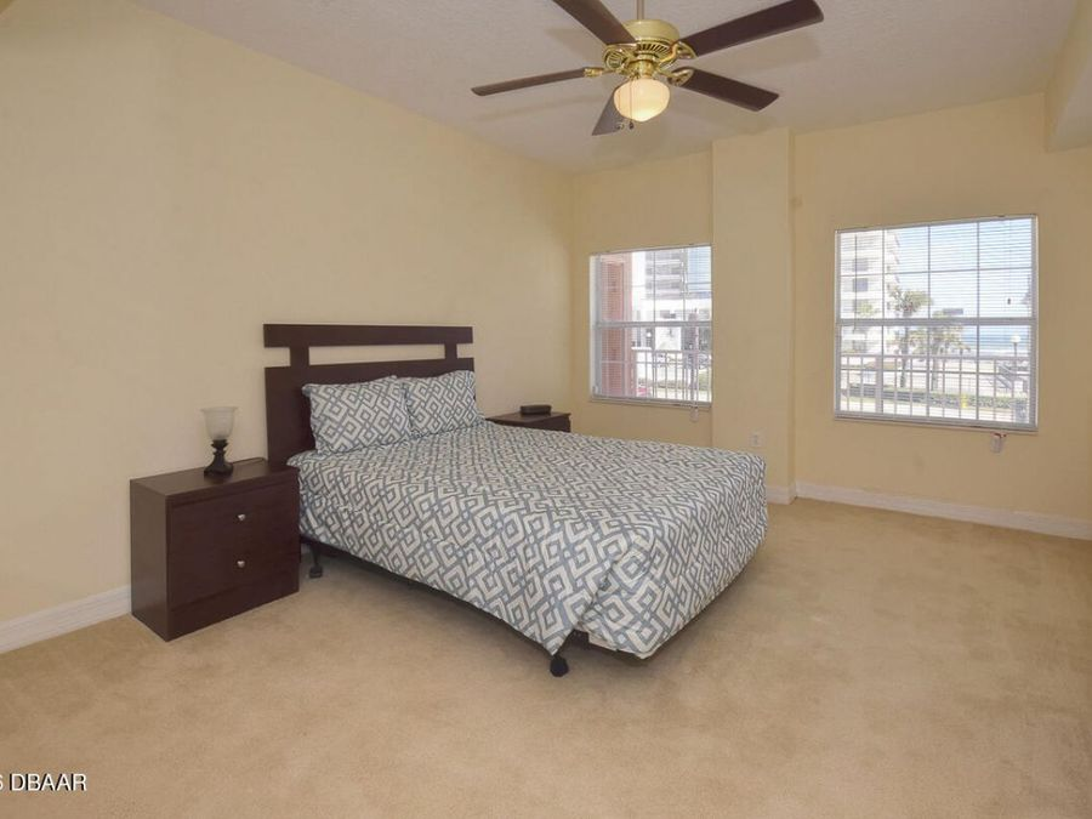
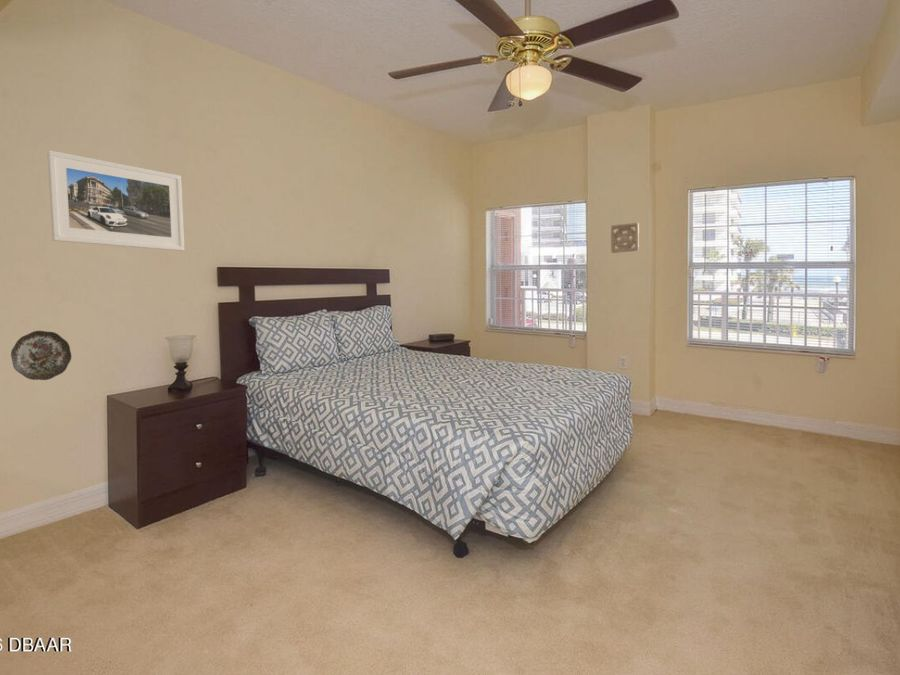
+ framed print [46,149,185,252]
+ wall ornament [610,222,640,254]
+ decorative plate [10,330,72,381]
